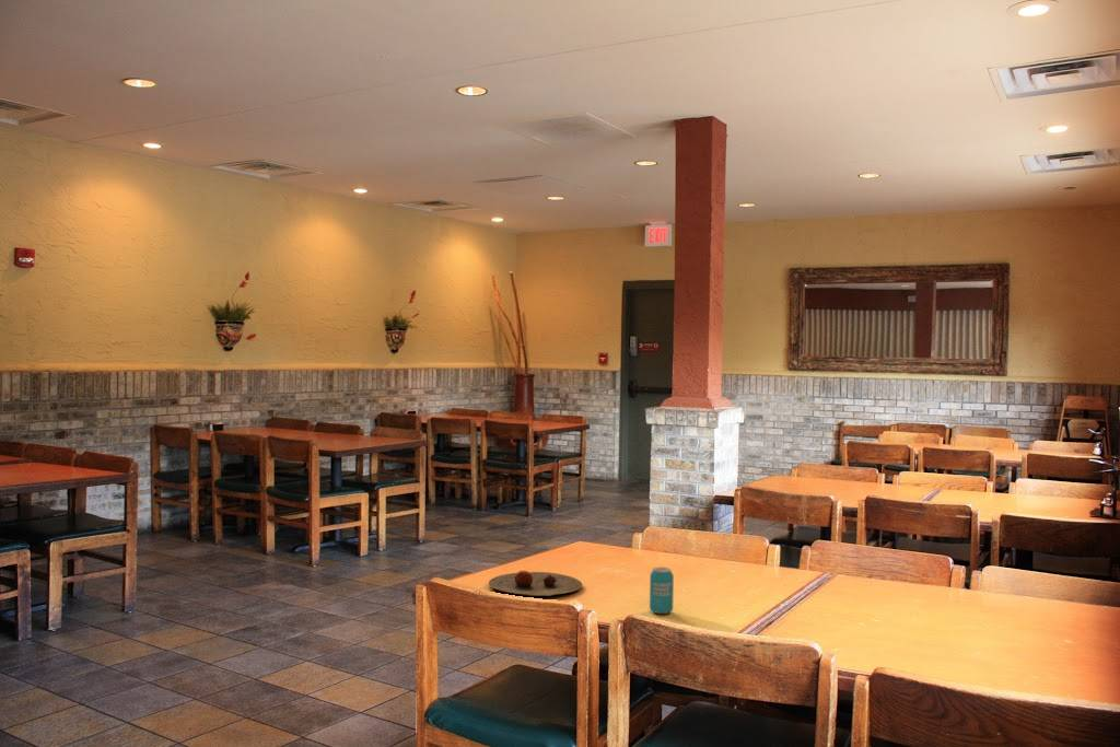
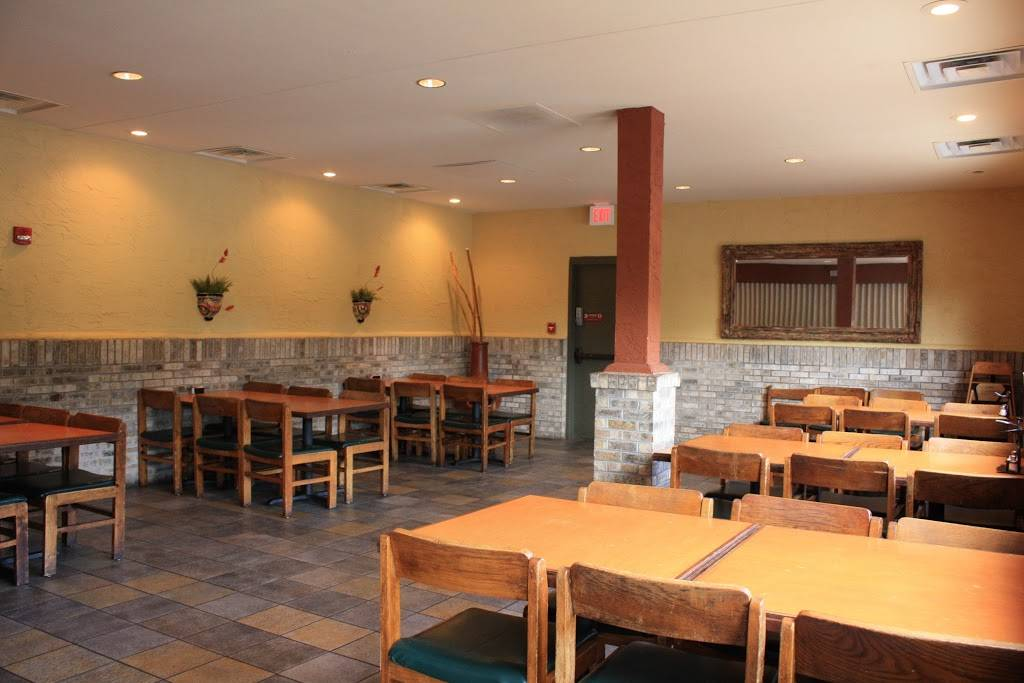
- beverage can [649,567,675,615]
- plate [488,570,583,597]
